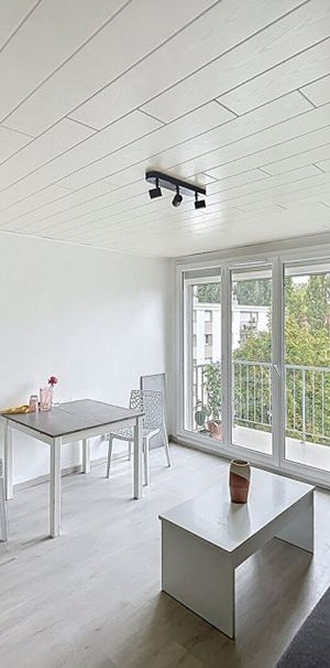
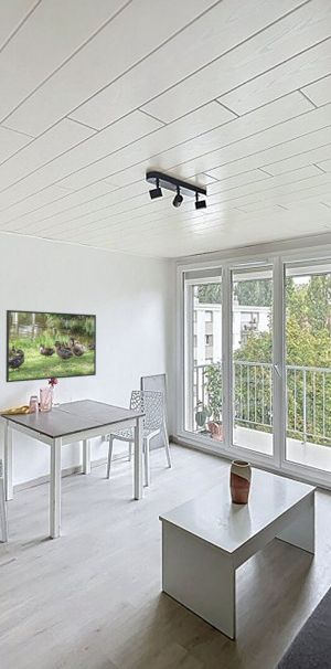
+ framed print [4,309,97,383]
